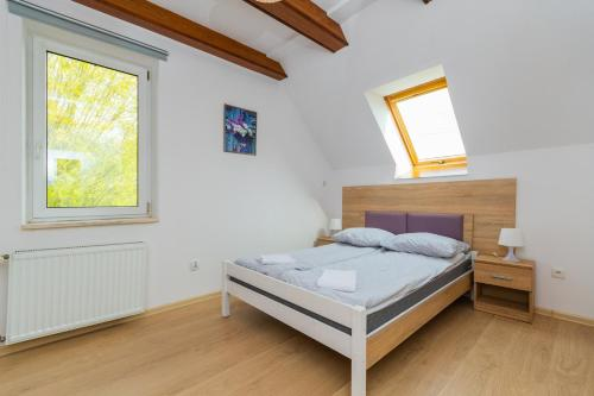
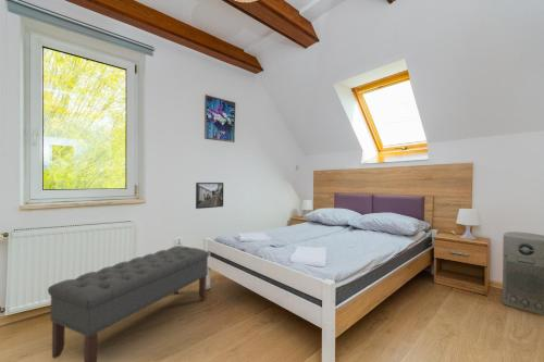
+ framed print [195,182,224,210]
+ bench [47,245,210,362]
+ air purifier [502,230,544,316]
